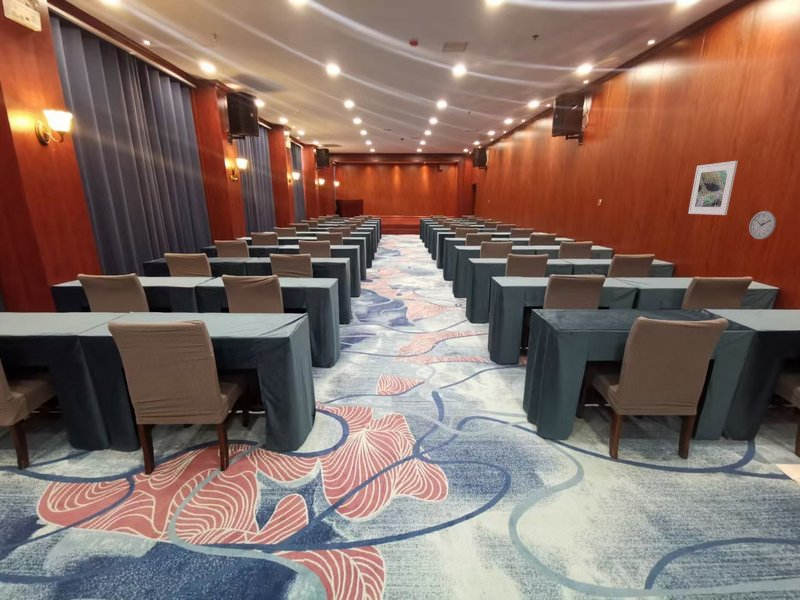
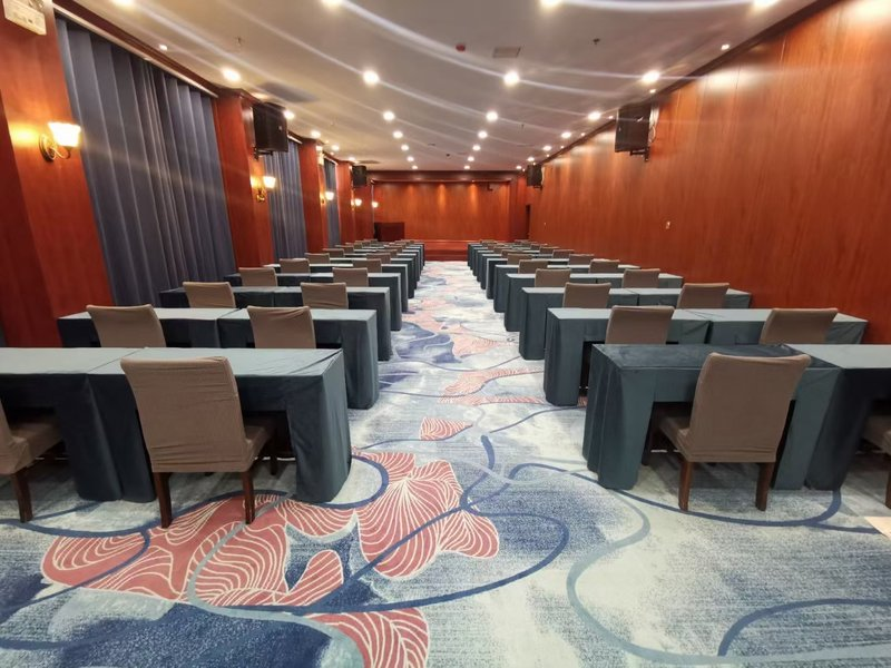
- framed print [687,160,739,216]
- wall clock [748,210,777,240]
